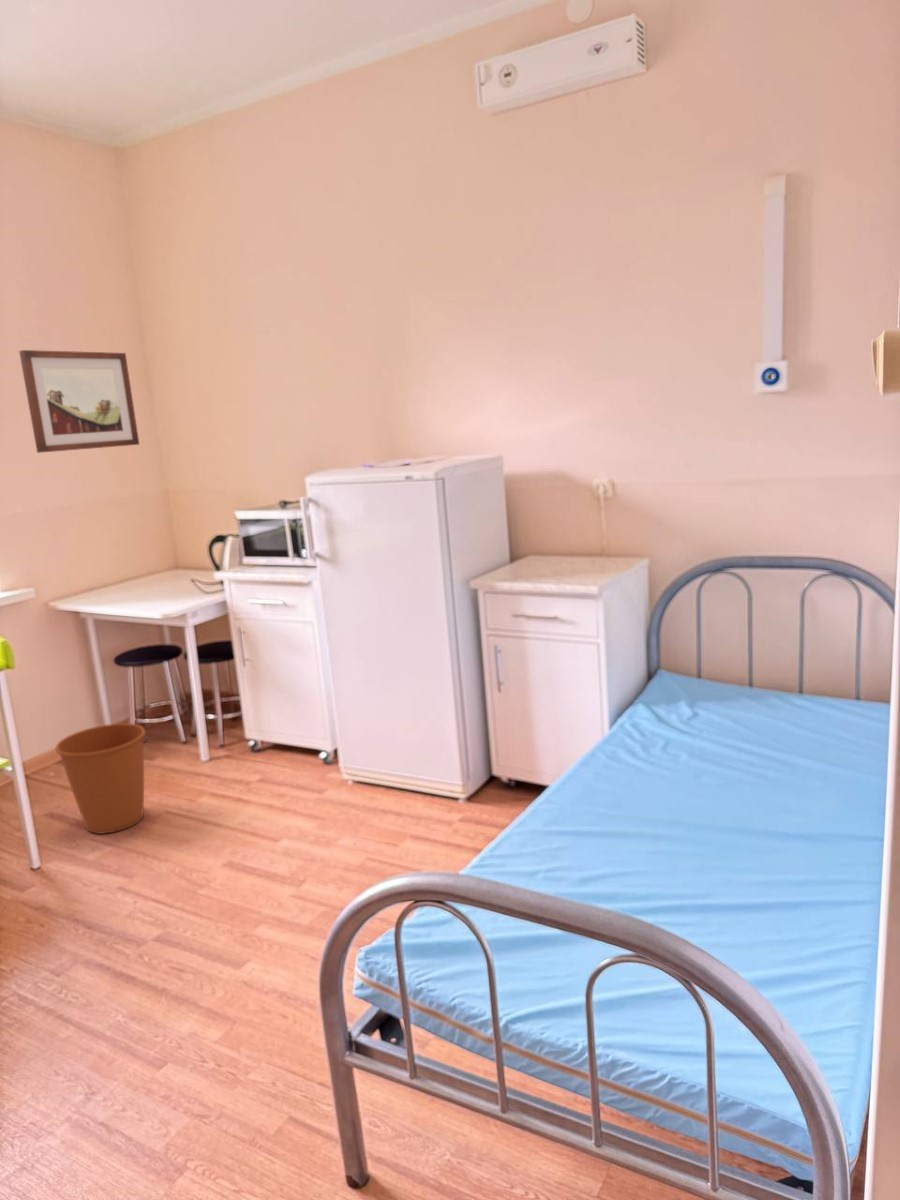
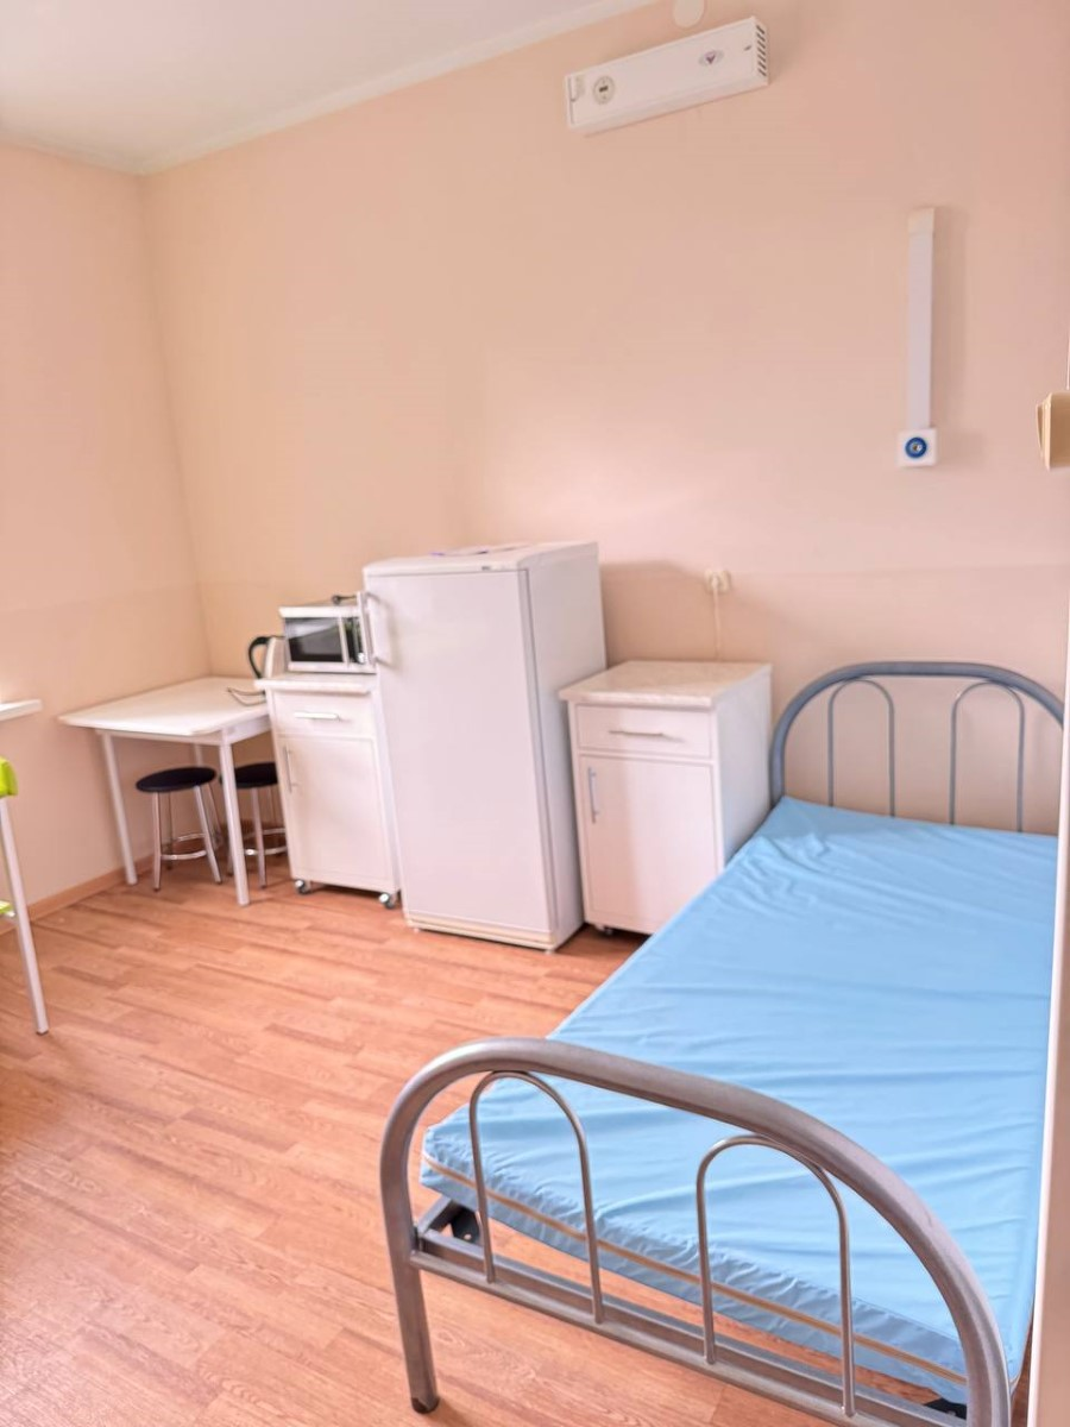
- bucket [54,722,149,835]
- wall art [18,349,140,454]
